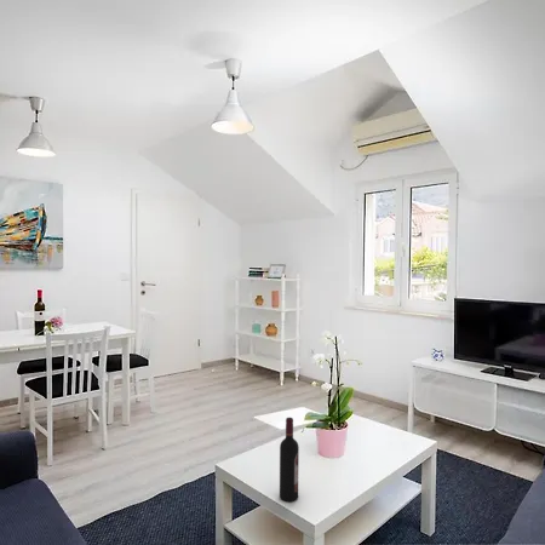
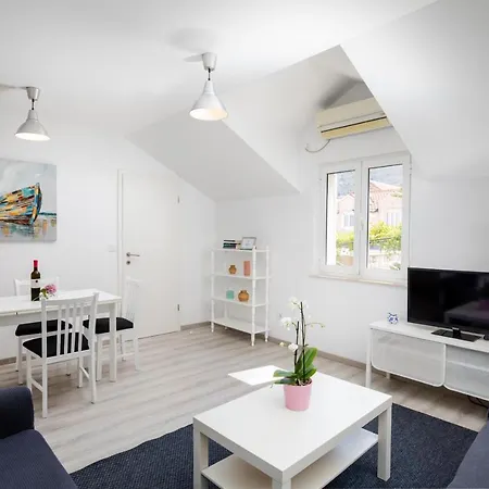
- wine bottle [279,417,300,503]
